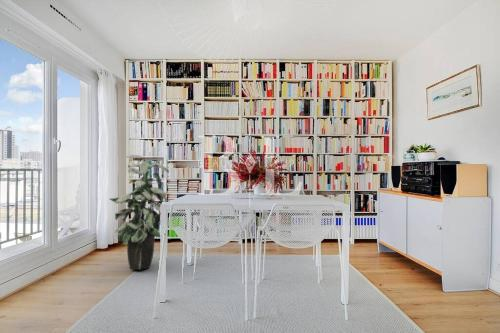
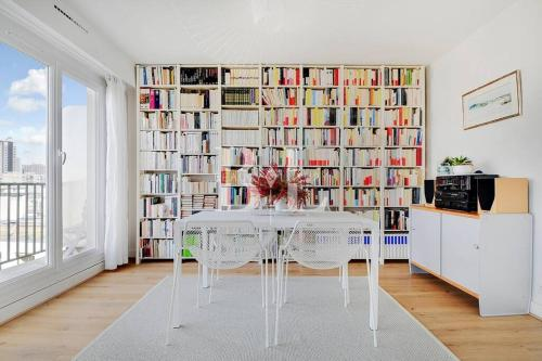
- indoor plant [108,154,170,271]
